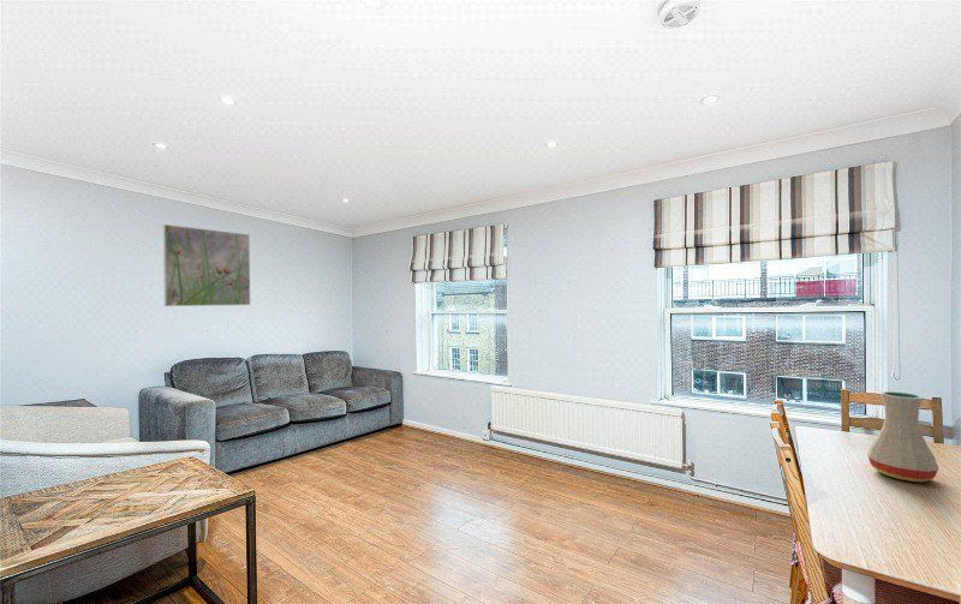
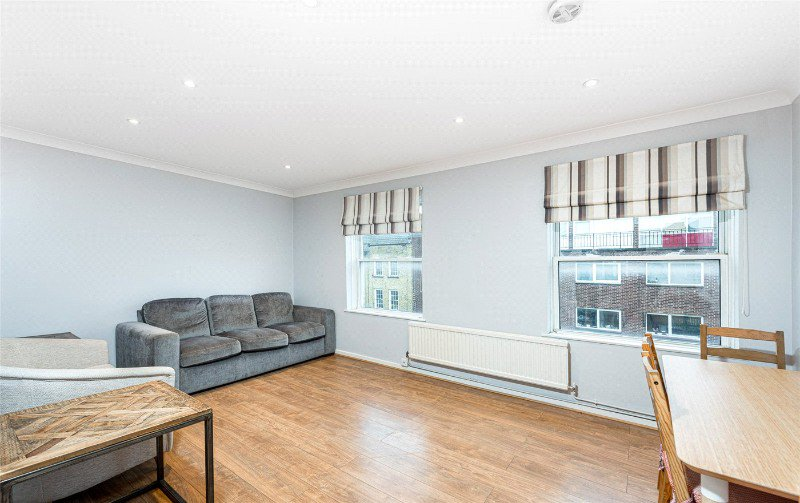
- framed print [162,223,251,307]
- vase [866,390,939,483]
